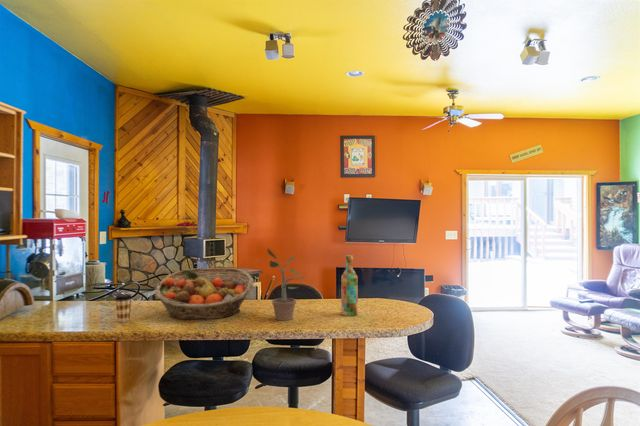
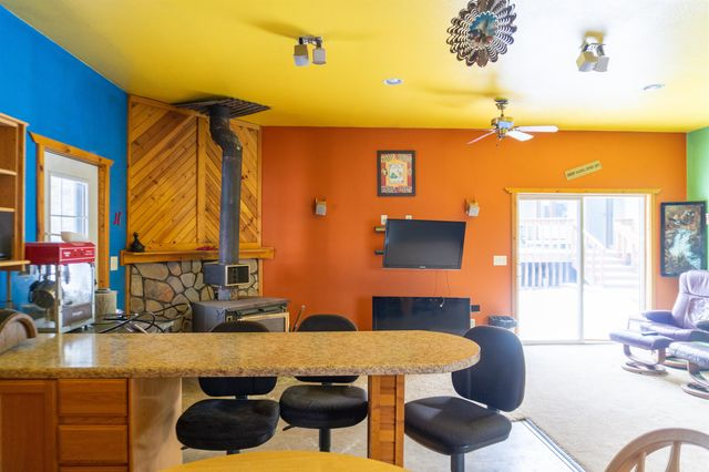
- coffee cup [113,293,133,323]
- wine bottle [340,254,359,317]
- potted plant [266,247,306,322]
- fruit basket [153,267,255,321]
